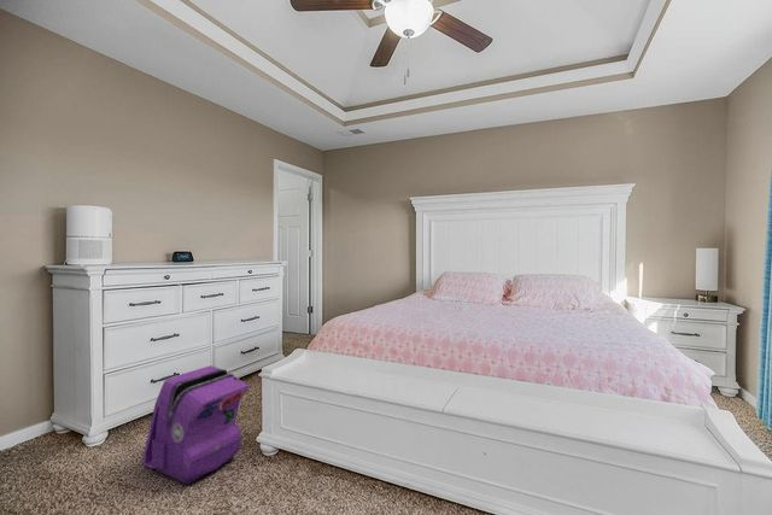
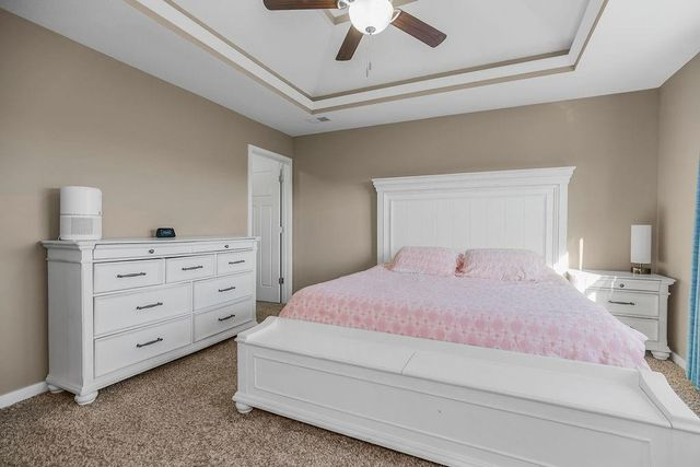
- backpack [141,364,251,485]
